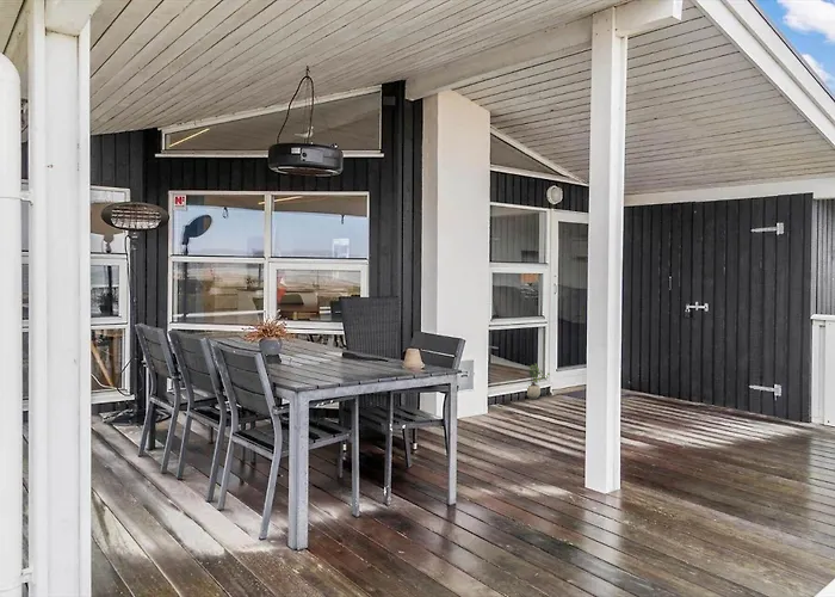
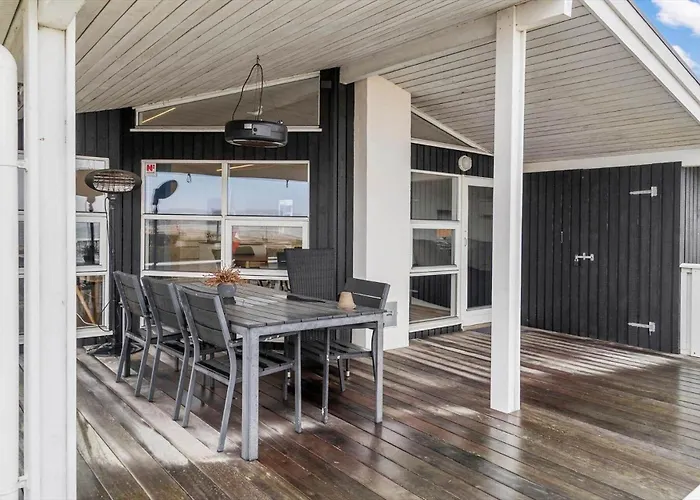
- potted plant [526,363,551,400]
